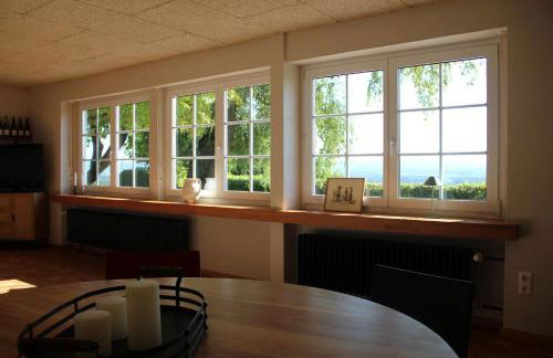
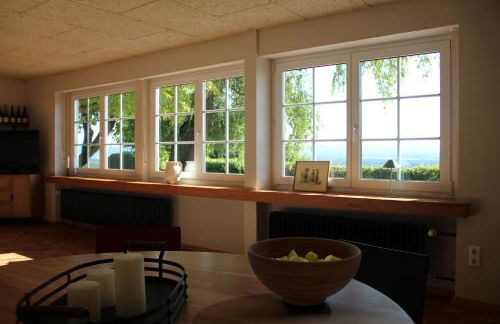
+ fruit bowl [246,236,362,307]
